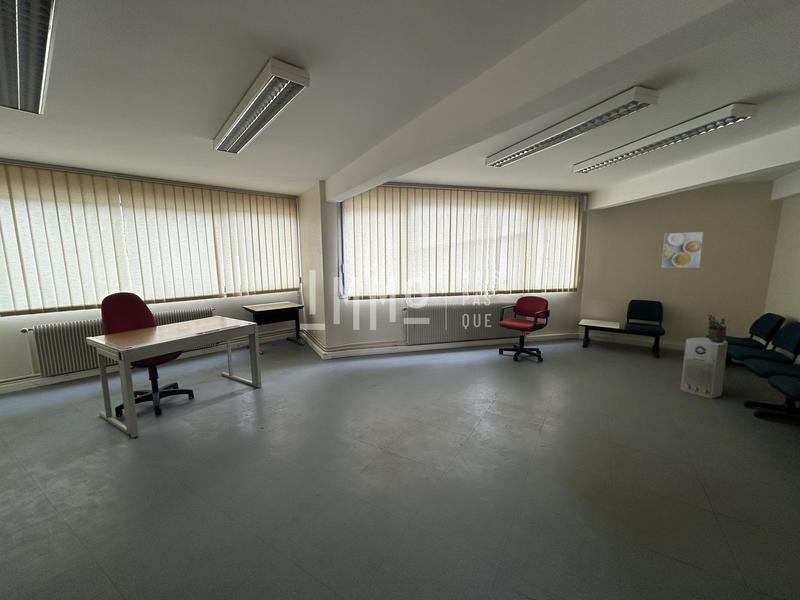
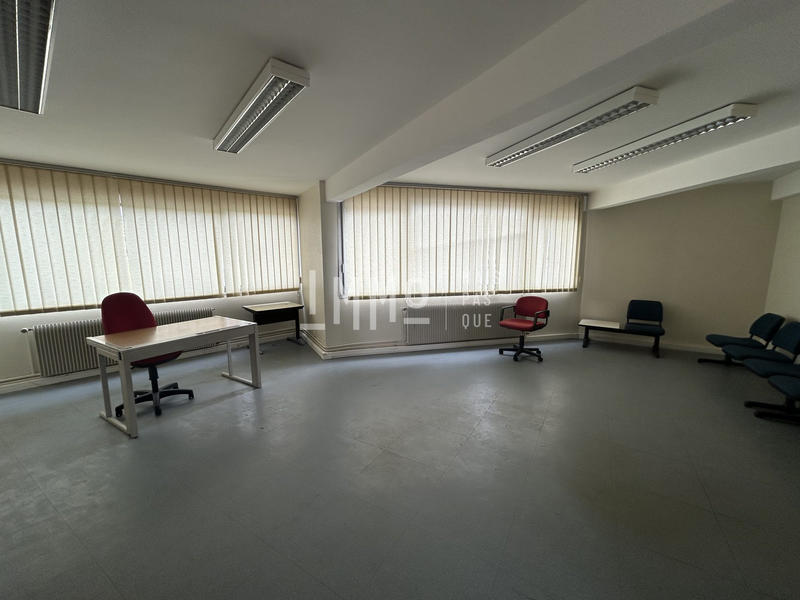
- air purifier [679,337,729,400]
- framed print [661,231,704,269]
- potted plant [707,311,731,342]
